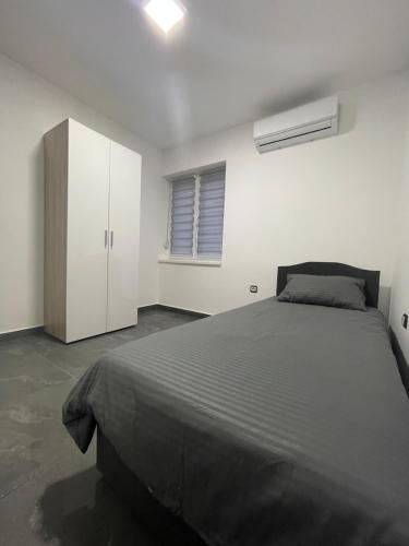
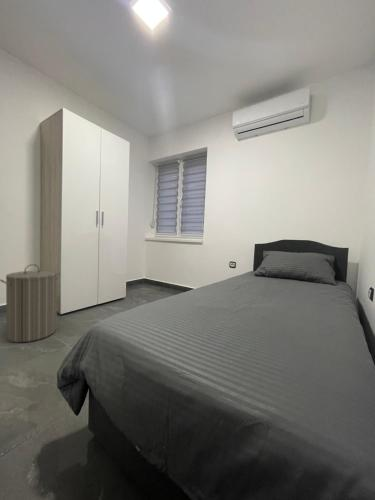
+ laundry hamper [0,263,62,343]
